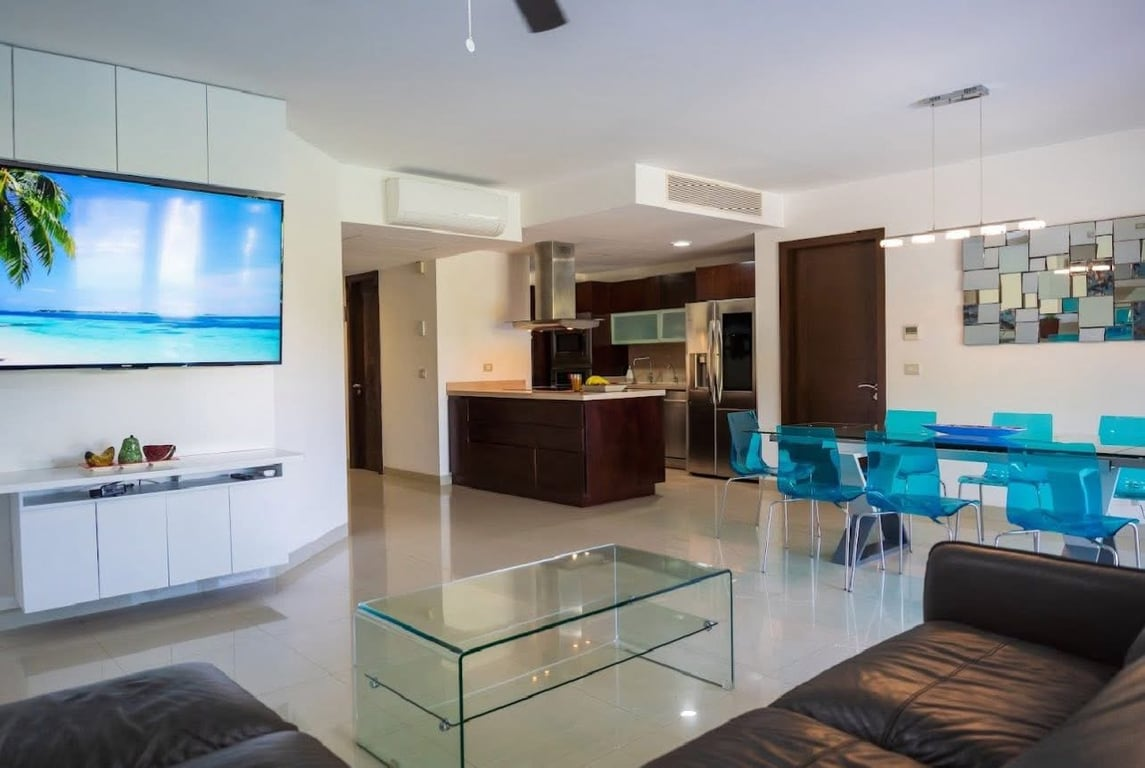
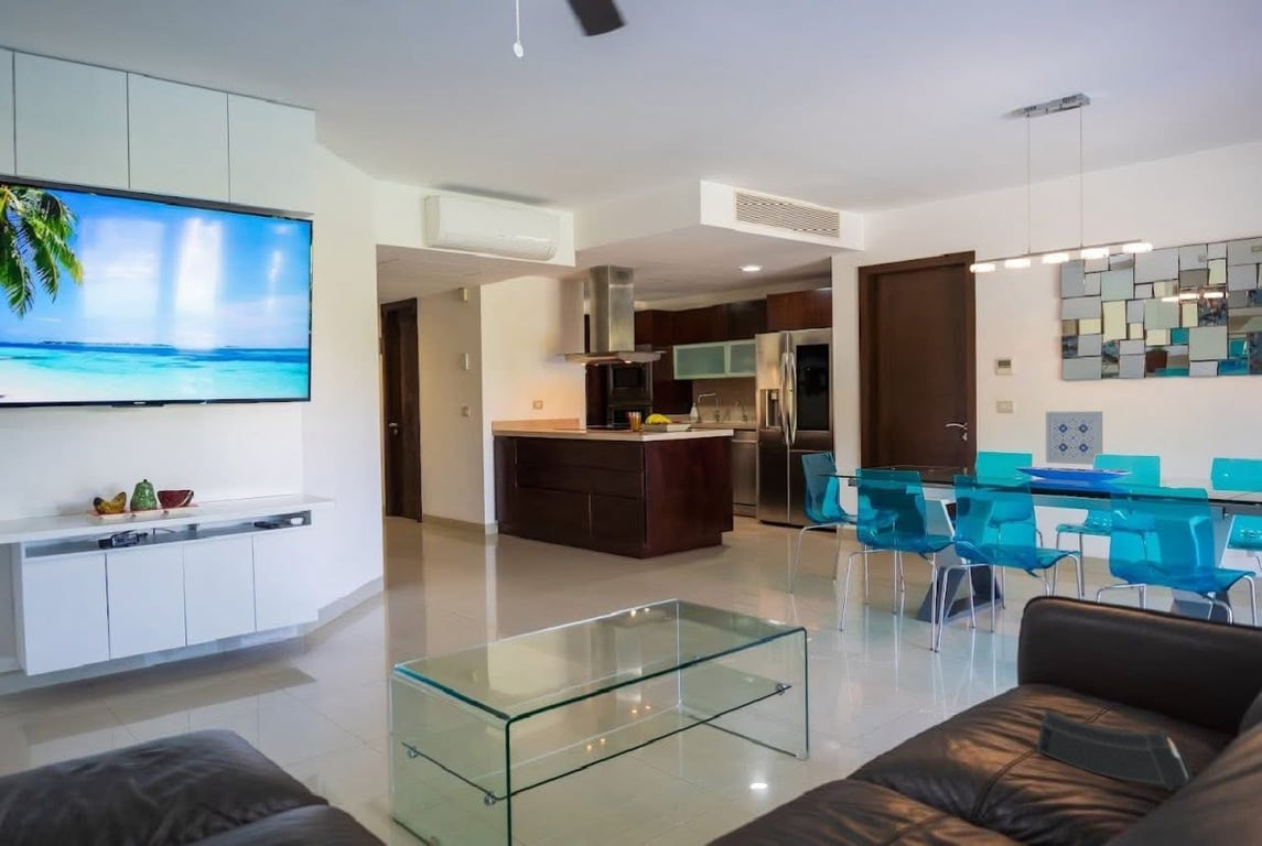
+ gun magazine [1035,708,1194,792]
+ wall art [1045,411,1103,466]
